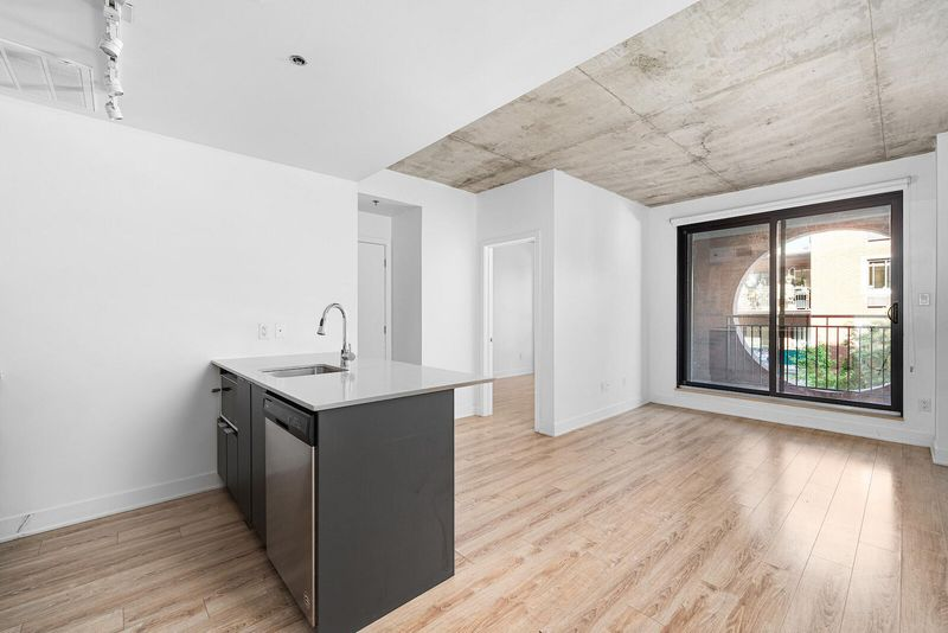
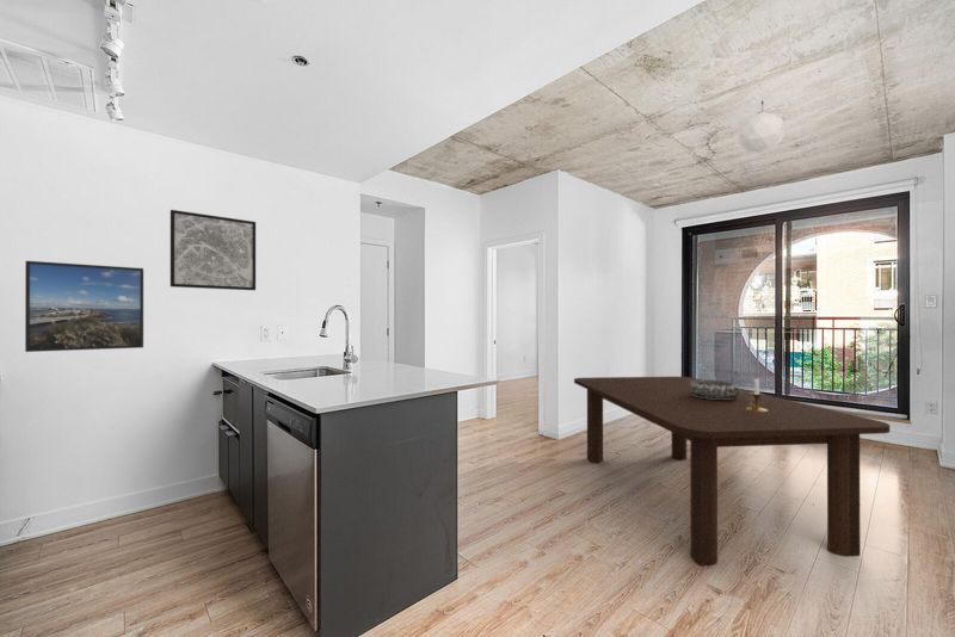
+ decorative bowl [689,379,740,400]
+ wall art [170,209,257,291]
+ pendant lamp [737,100,787,154]
+ dining table [573,376,891,567]
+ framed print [24,260,144,353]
+ candlestick [746,377,768,412]
